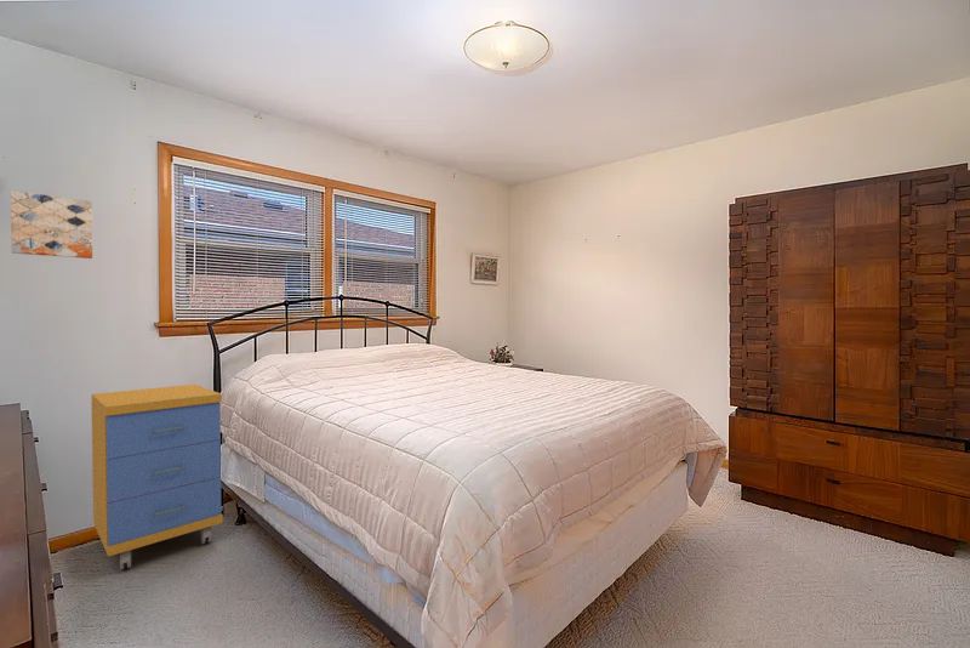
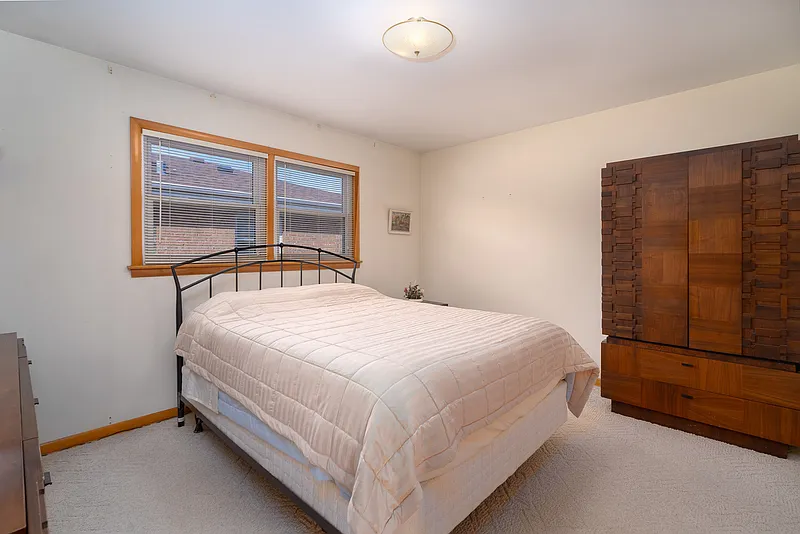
- storage cabinet [91,383,224,570]
- wall art [10,189,93,260]
